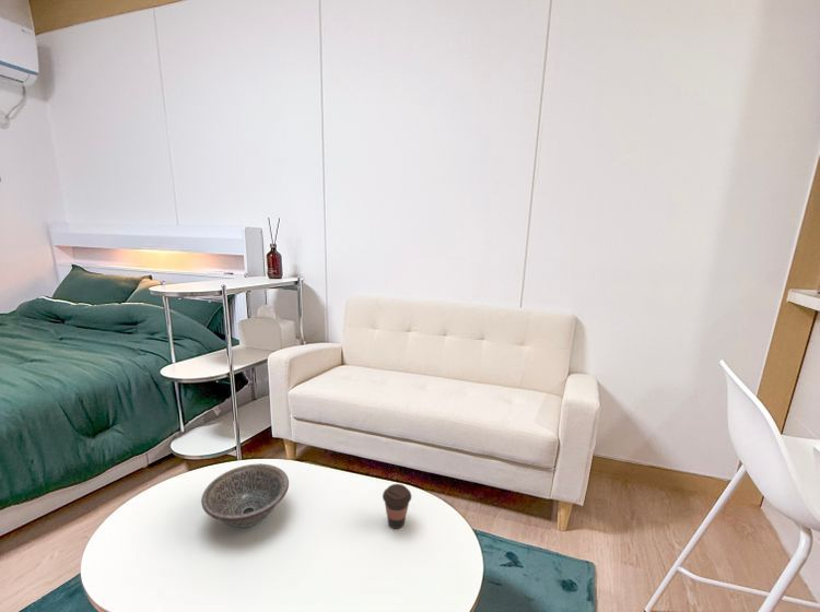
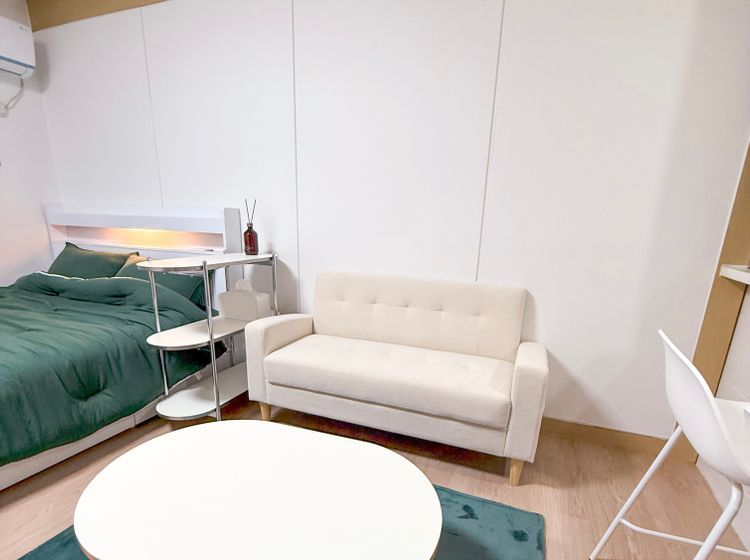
- coffee cup [382,483,412,530]
- decorative bowl [200,463,290,529]
